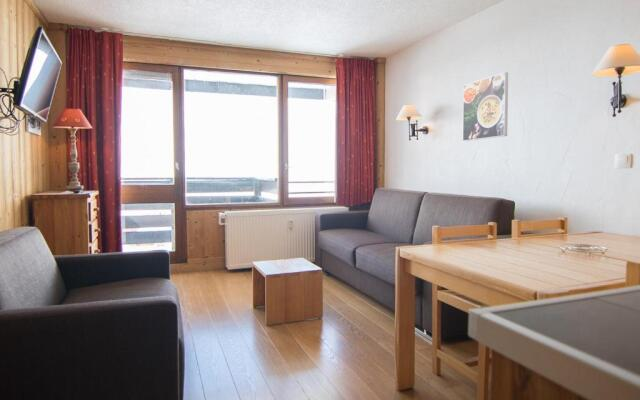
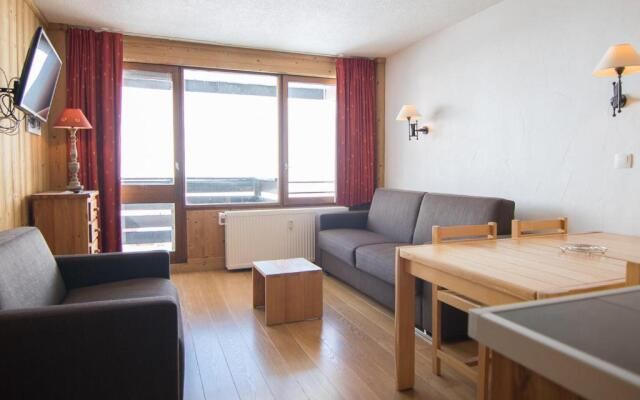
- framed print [462,71,509,142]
